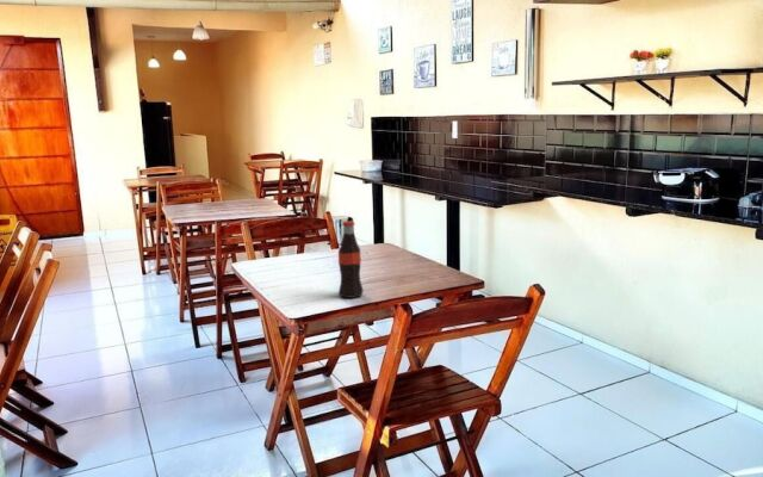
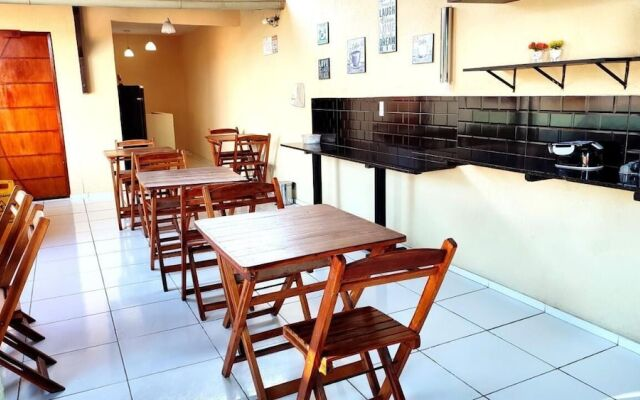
- bottle [337,219,365,299]
